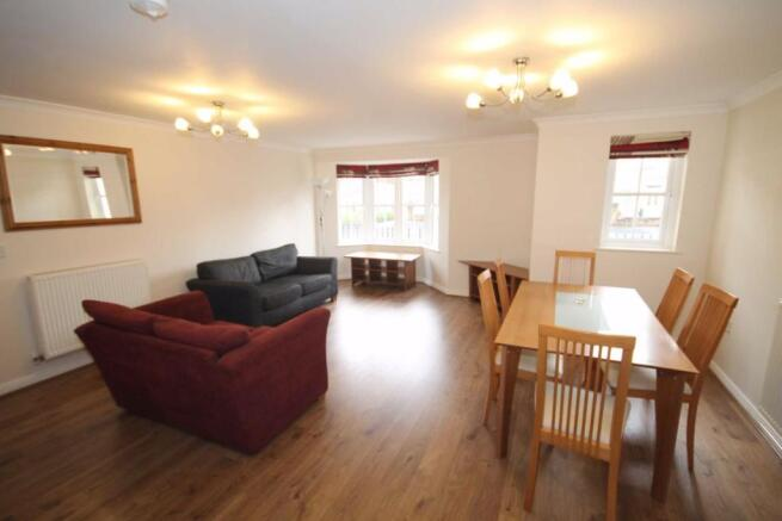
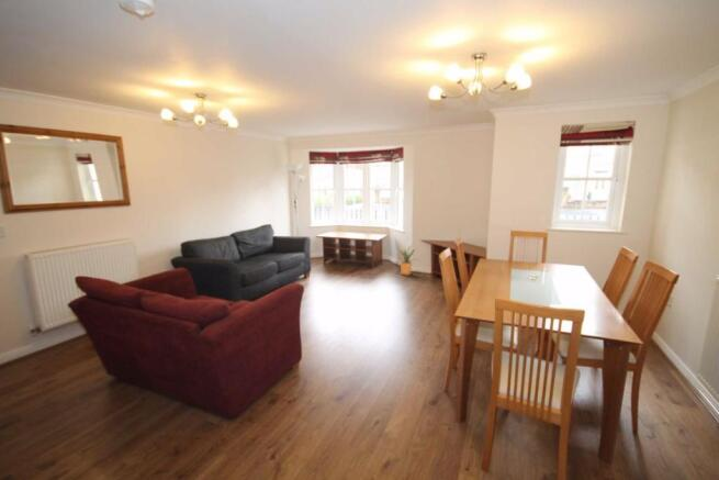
+ house plant [390,243,419,277]
